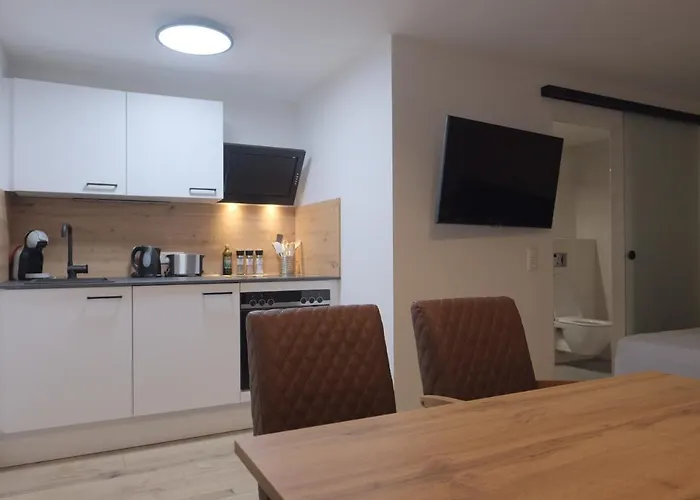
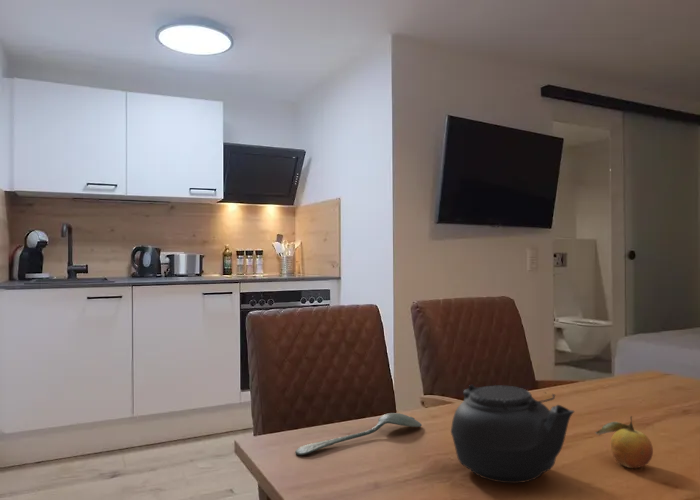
+ spoon [294,412,423,456]
+ teapot [450,384,576,484]
+ fruit [594,415,654,469]
